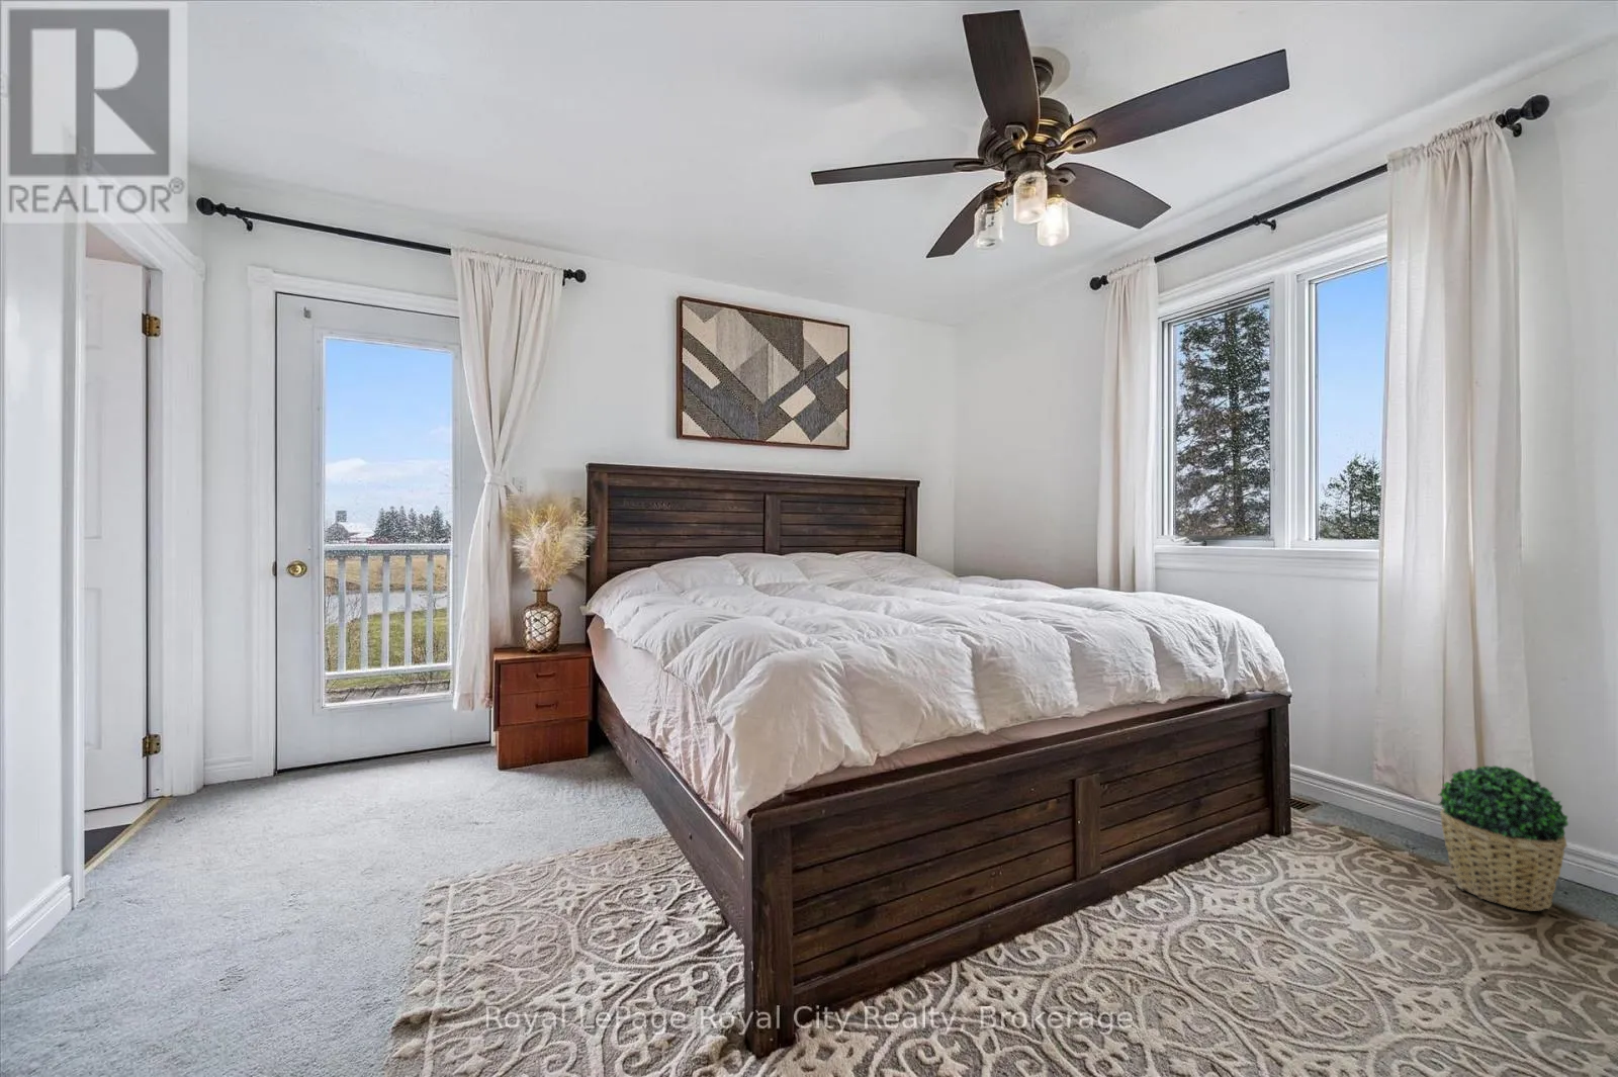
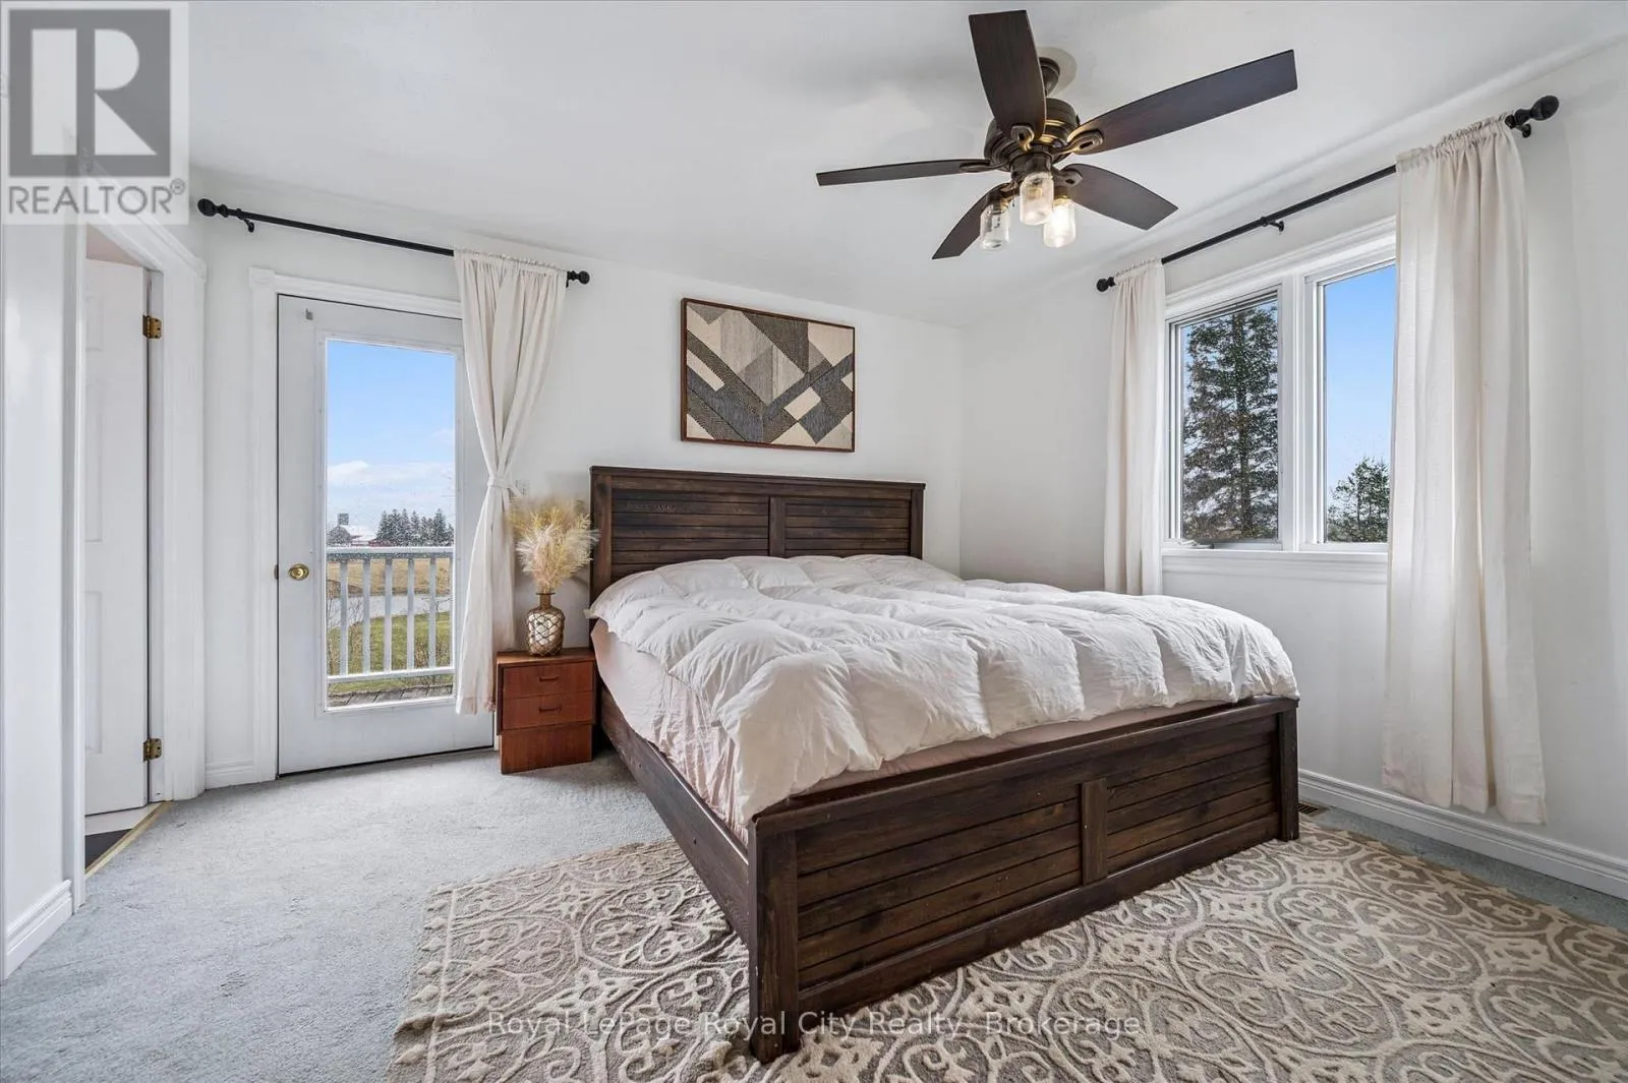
- potted plant [1438,764,1570,912]
